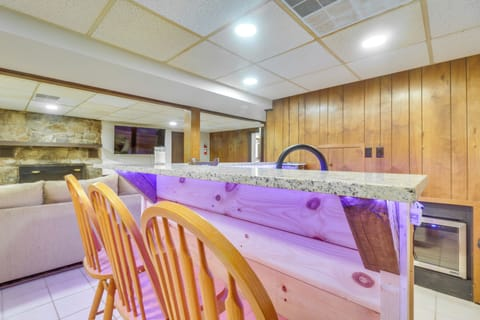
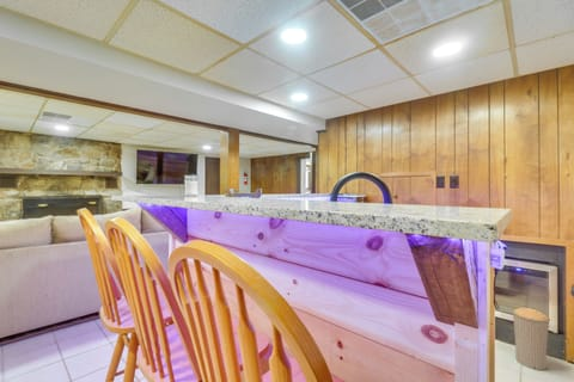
+ trash can [511,307,551,371]
